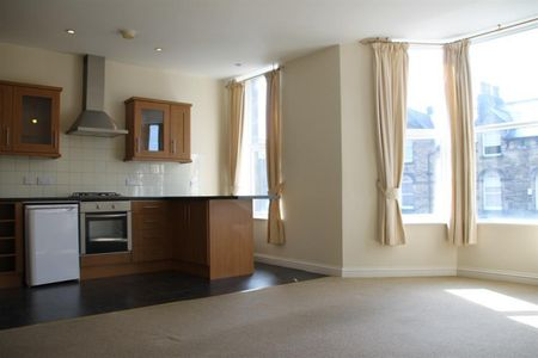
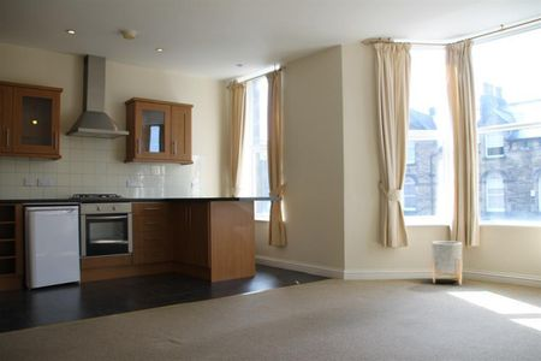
+ planter [430,239,464,286]
